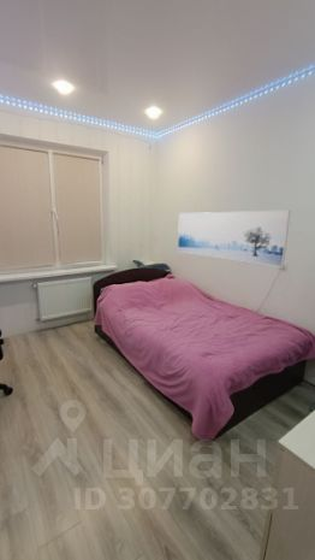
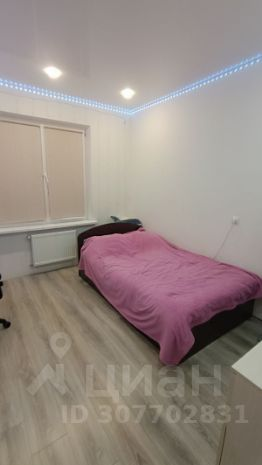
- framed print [177,210,291,267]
